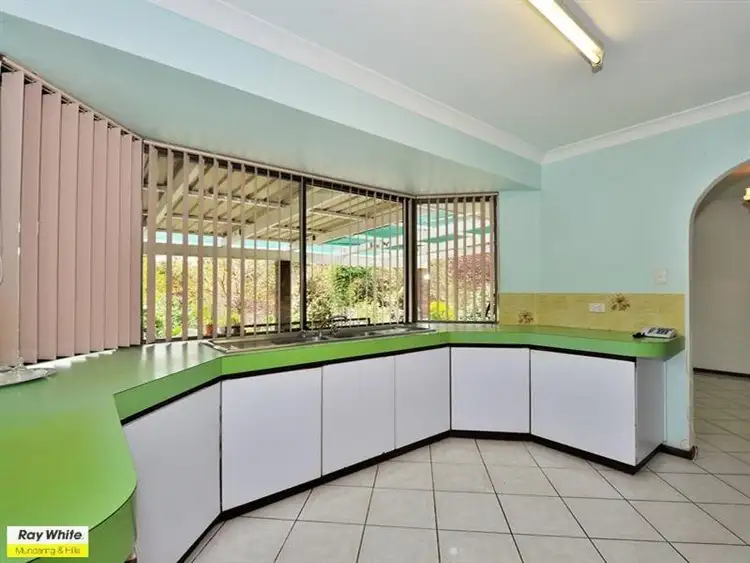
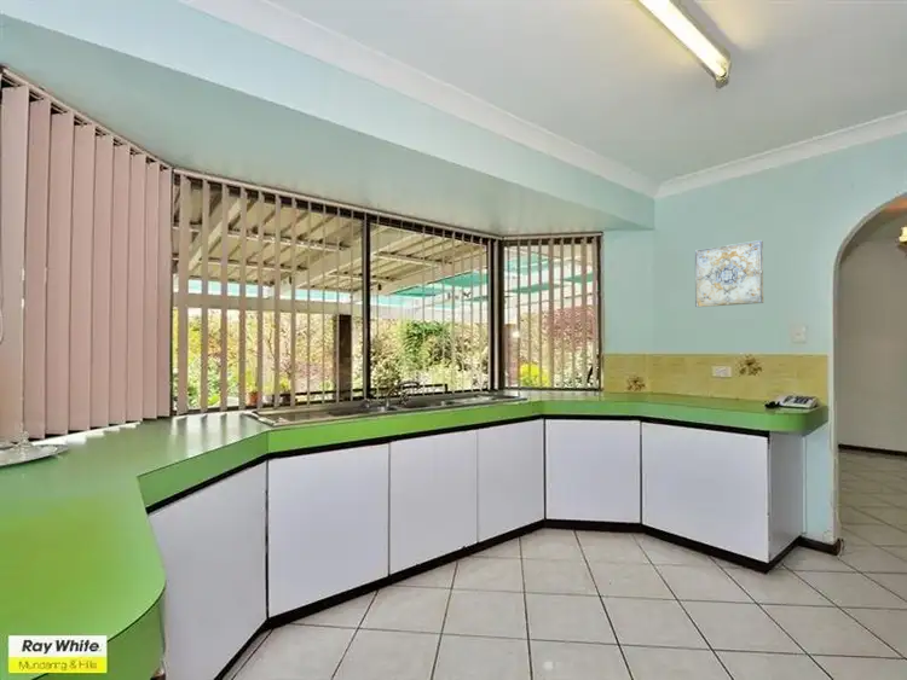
+ wall art [694,239,764,308]
